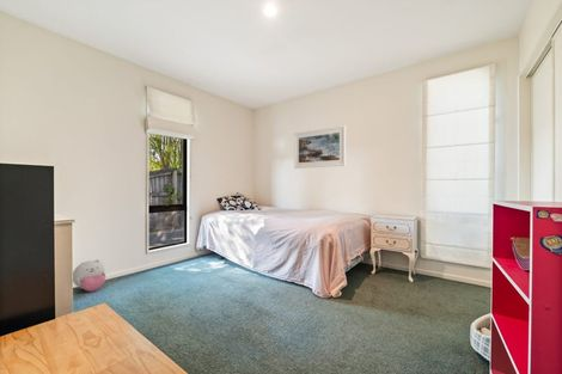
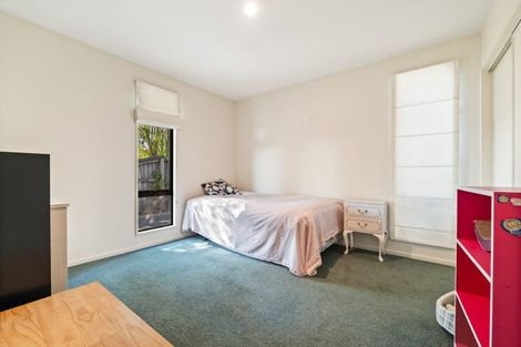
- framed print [293,124,347,170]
- plush toy [72,258,108,293]
